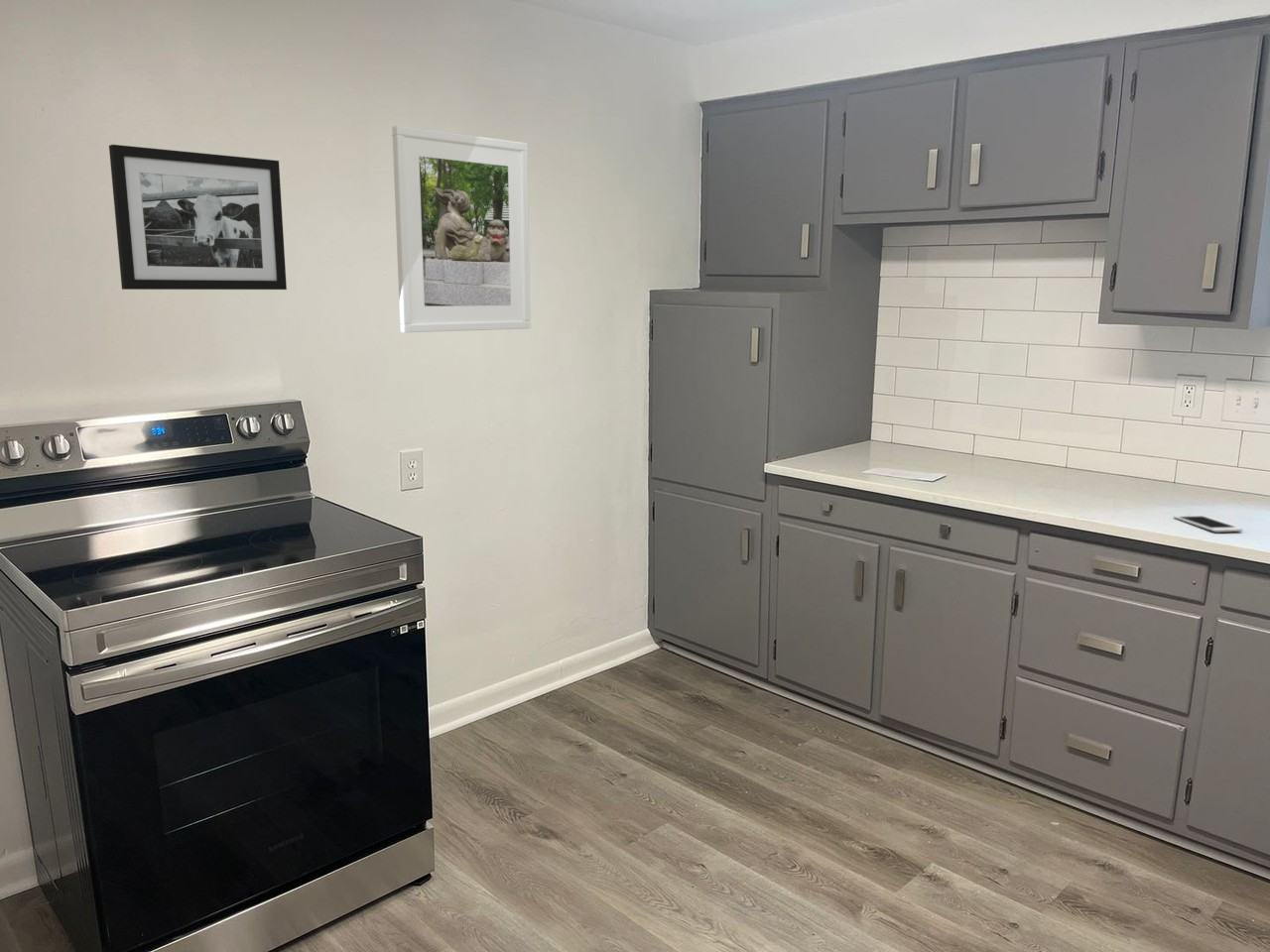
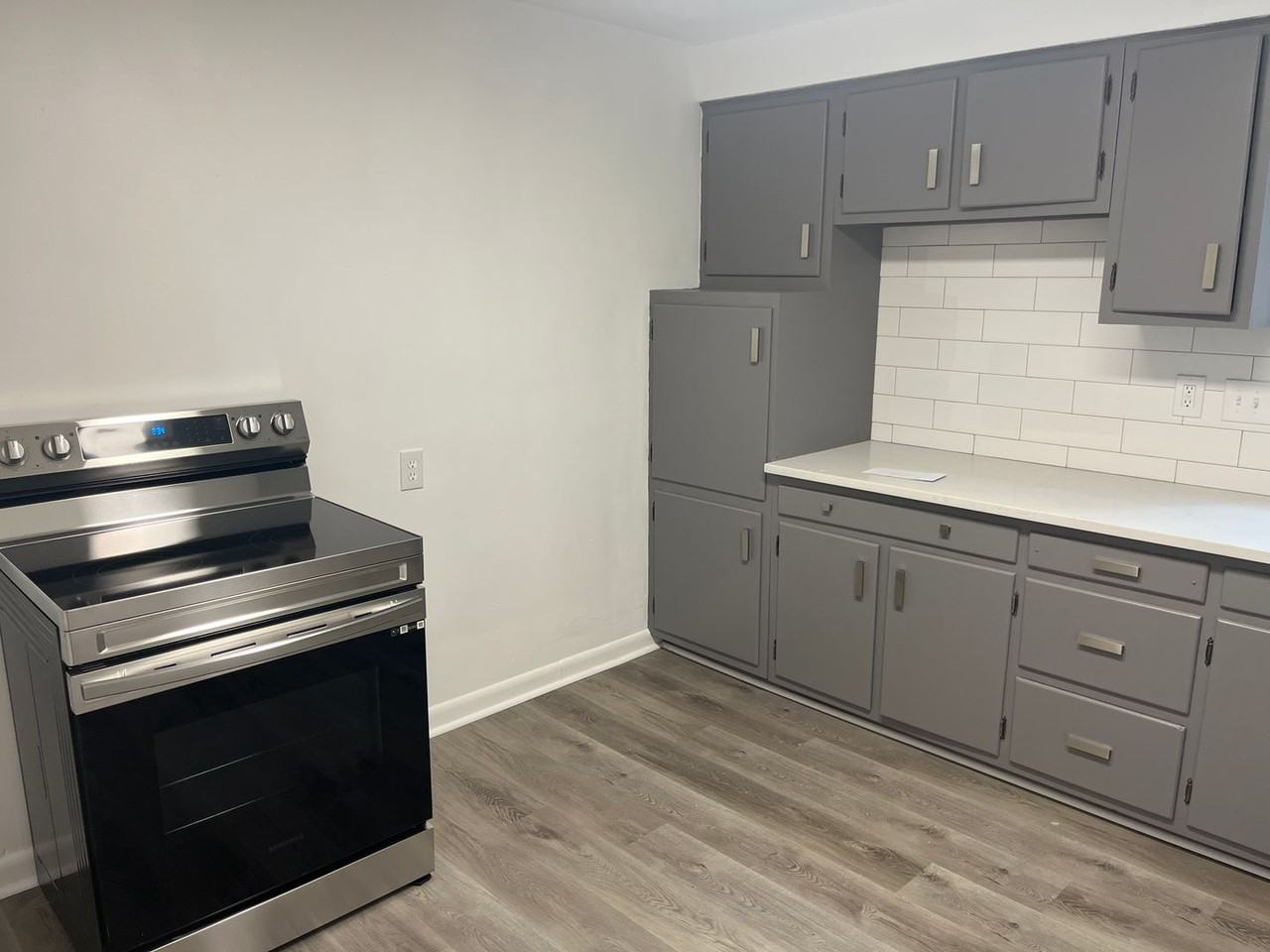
- cell phone [1173,514,1243,534]
- picture frame [108,144,288,291]
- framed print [391,125,532,334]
